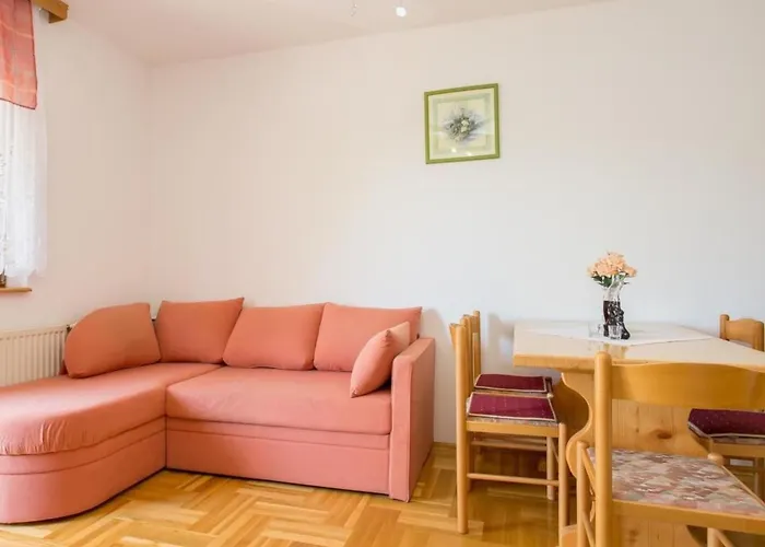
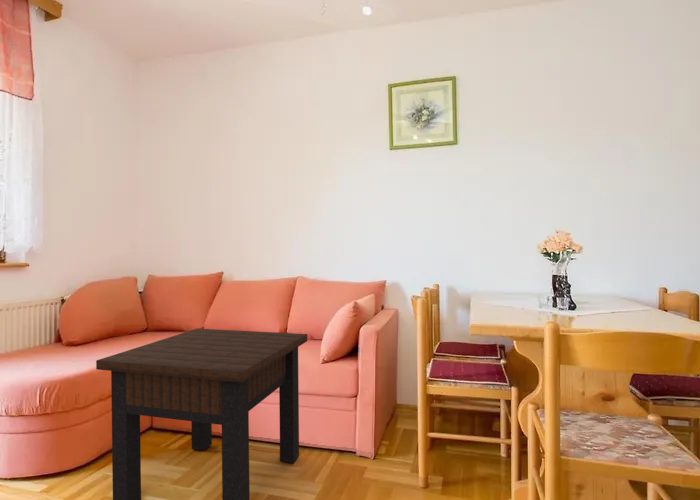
+ side table [95,327,308,500]
